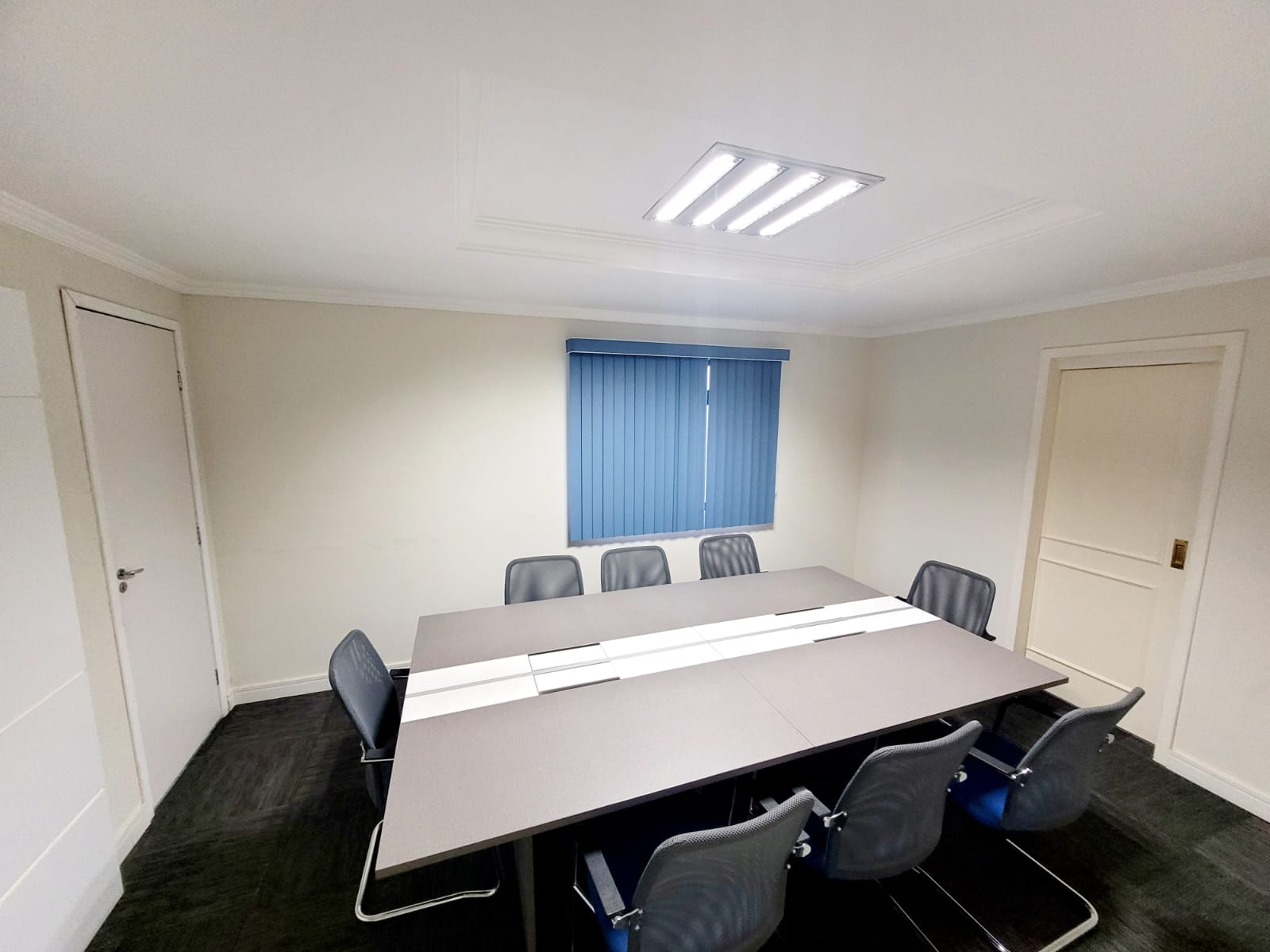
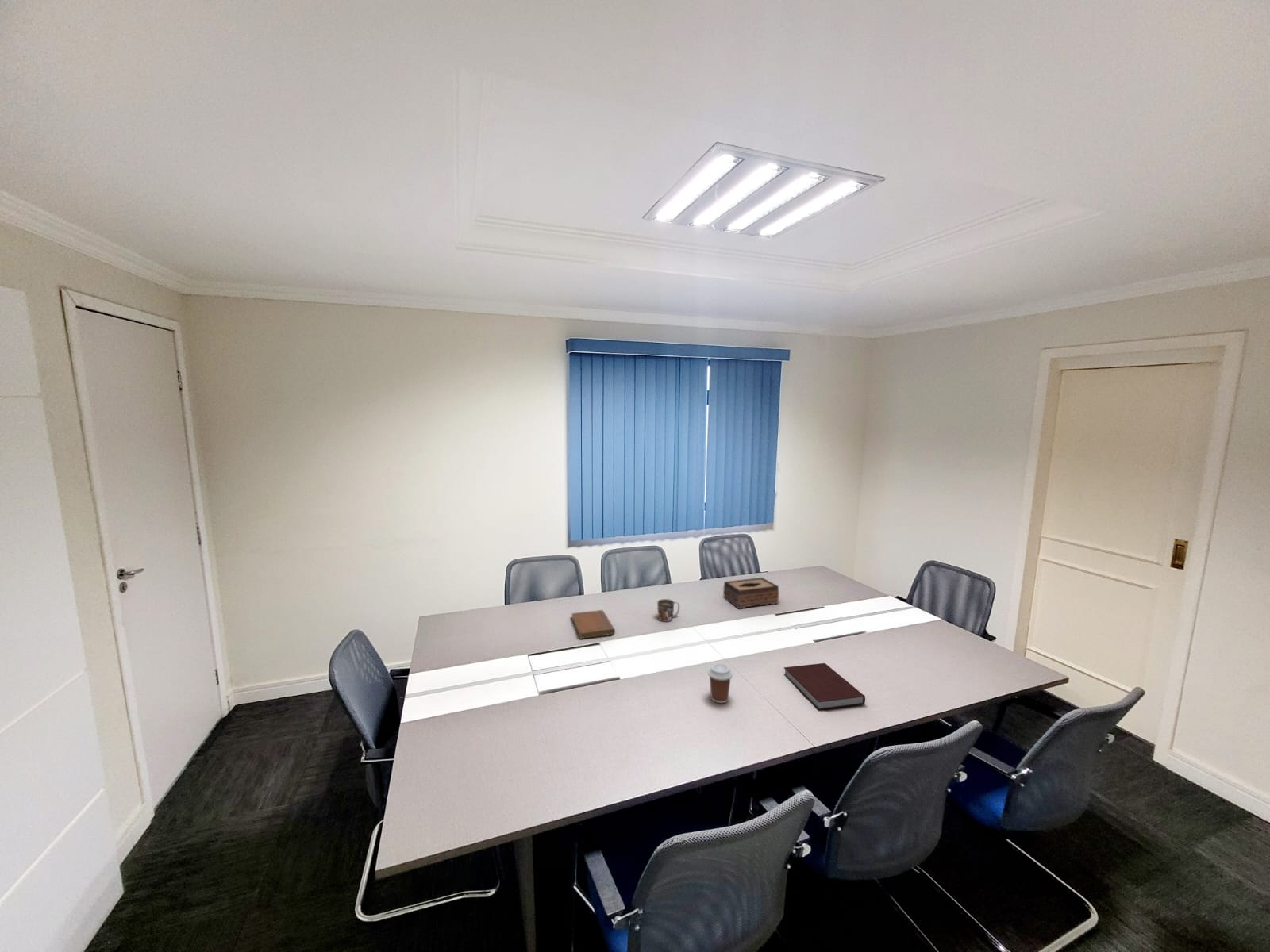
+ notebook [571,609,616,639]
+ mug [656,598,680,623]
+ notebook [783,662,866,711]
+ coffee cup [707,662,733,704]
+ tissue box [722,577,779,610]
